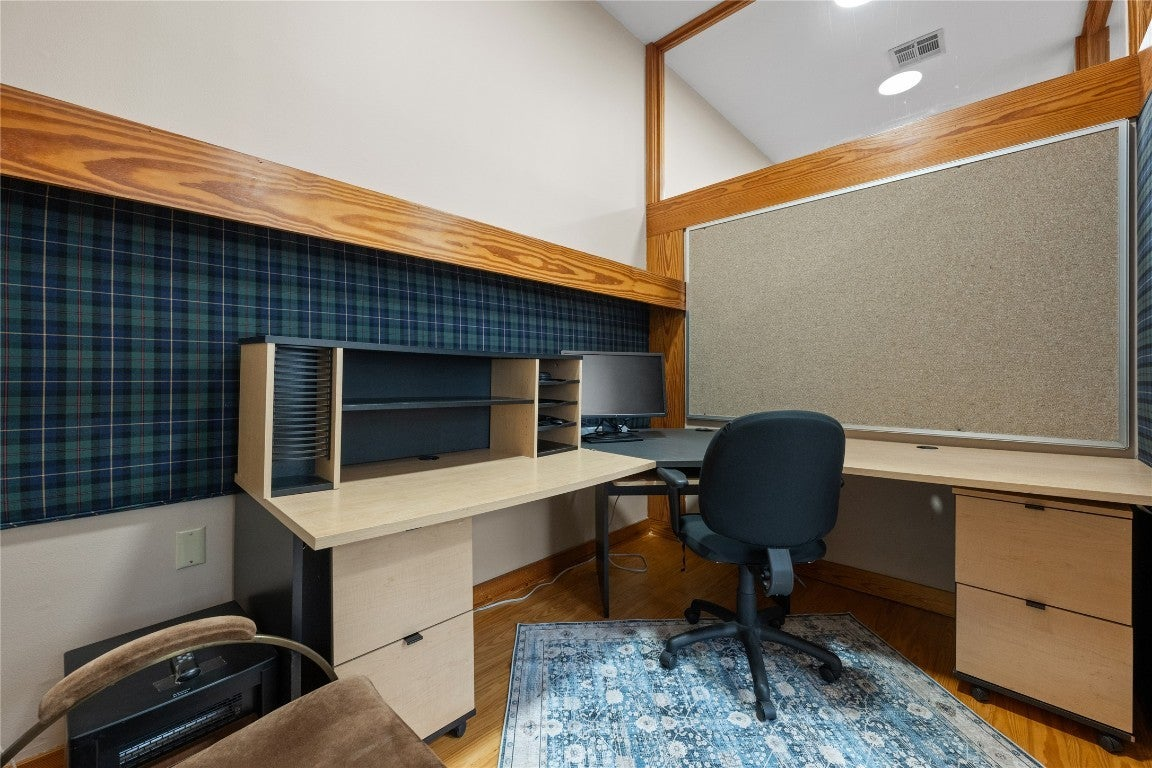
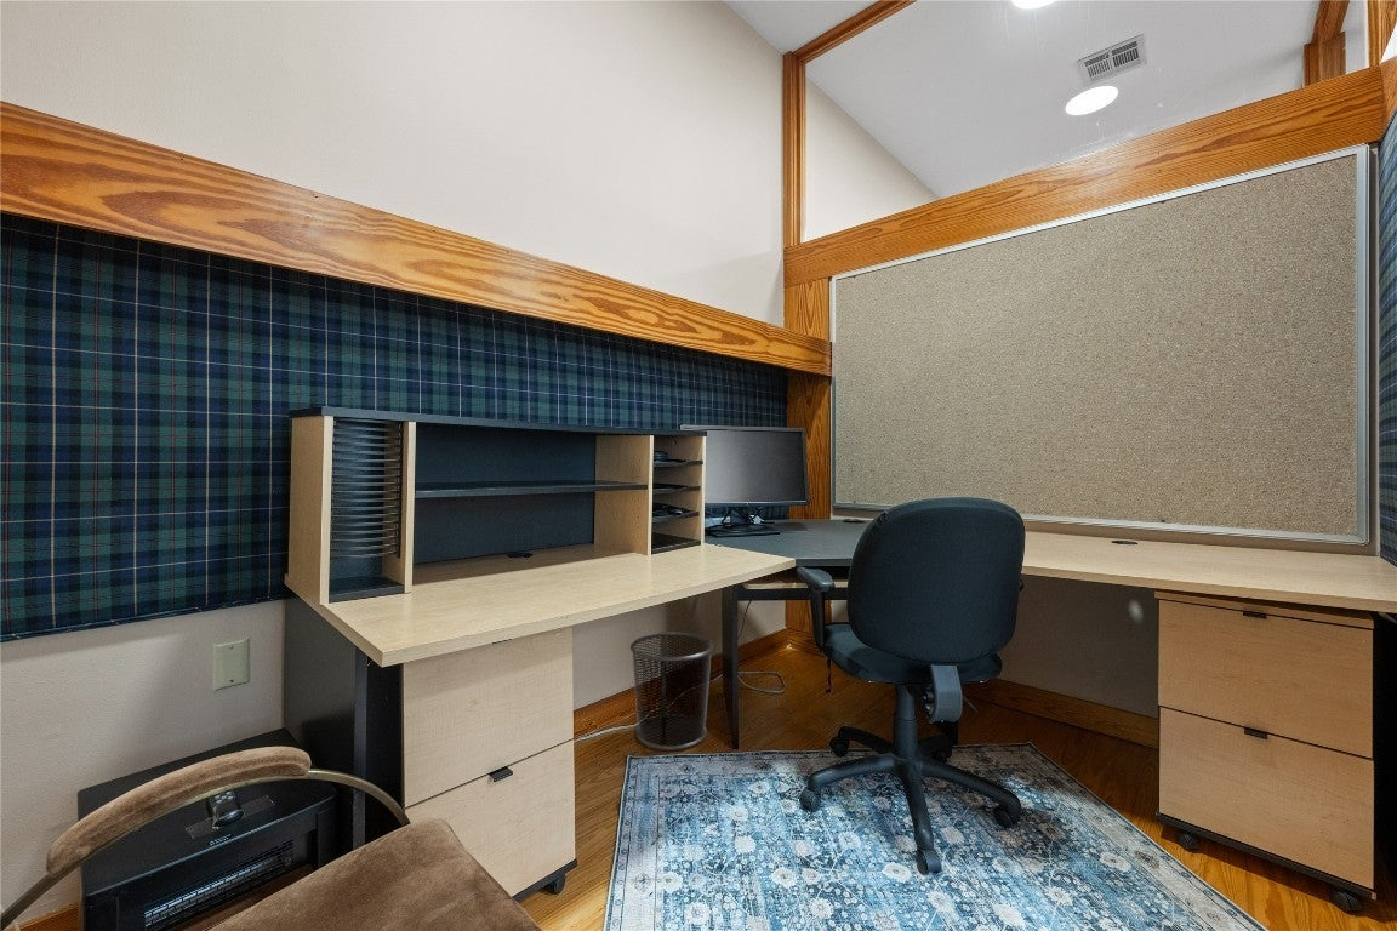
+ waste bin [629,630,714,752]
